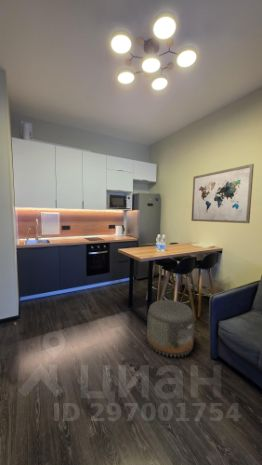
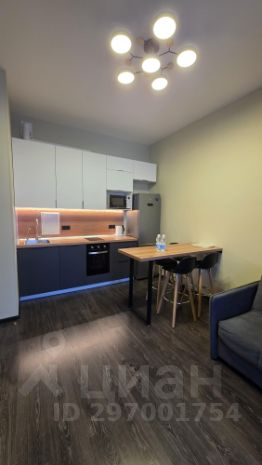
- pouf [146,299,195,358]
- wall art [190,163,255,224]
